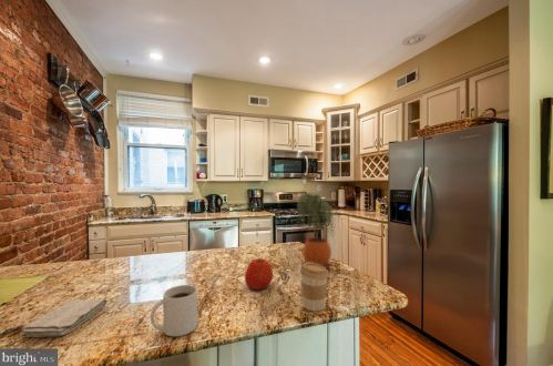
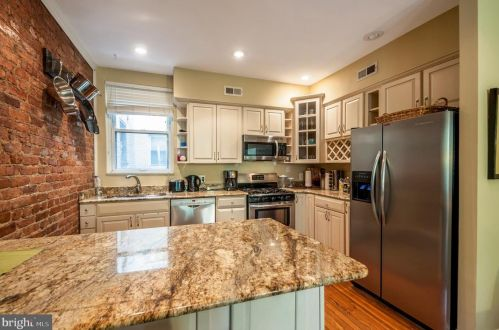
- coffee cup [298,263,330,312]
- apple [244,257,274,291]
- mug [150,284,198,337]
- washcloth [20,298,107,338]
- potted plant [295,192,336,271]
